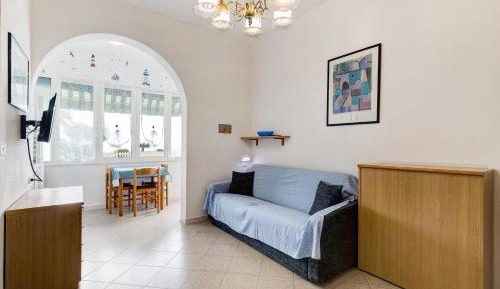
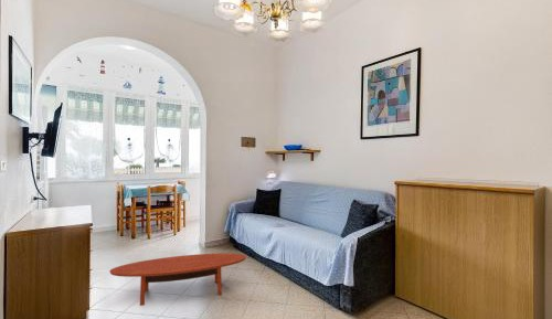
+ coffee table [108,252,247,307]
